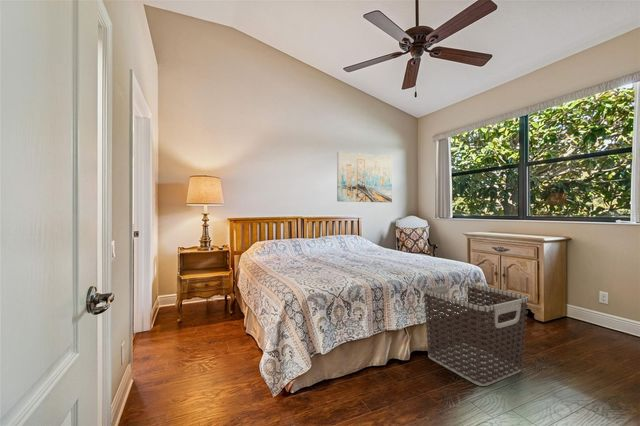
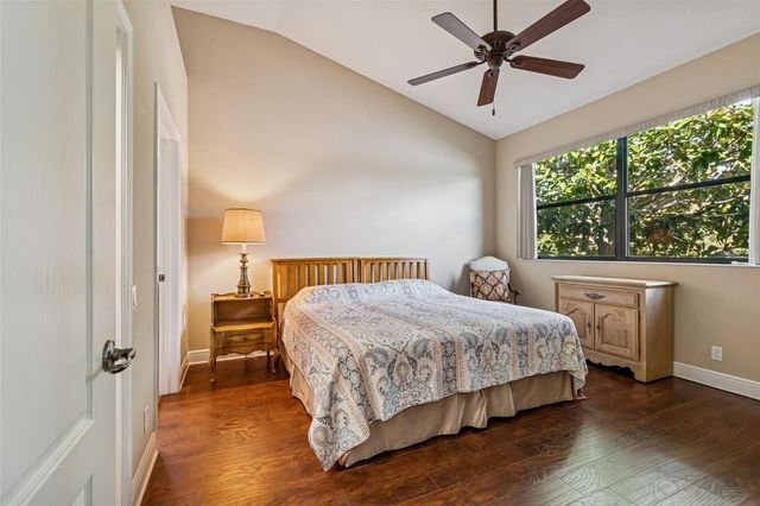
- clothes hamper [422,281,529,387]
- wall art [336,150,393,203]
